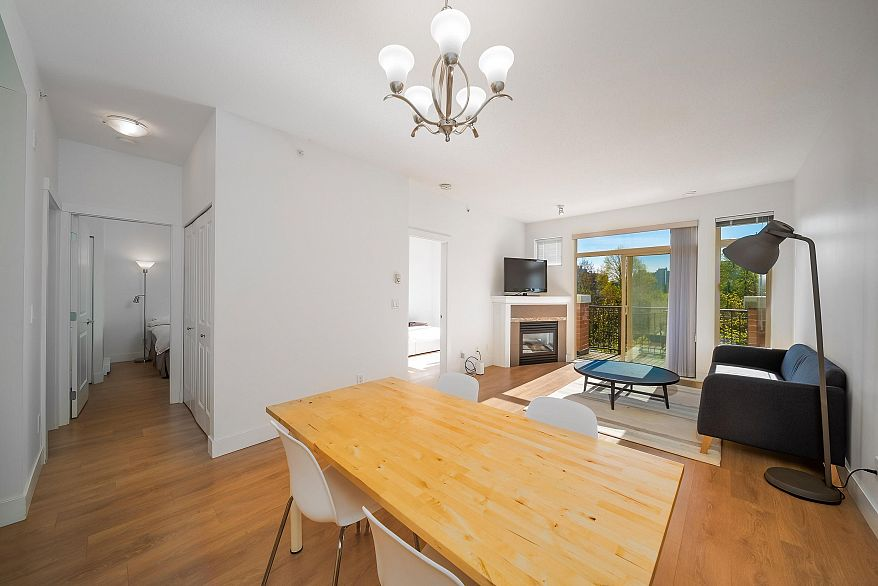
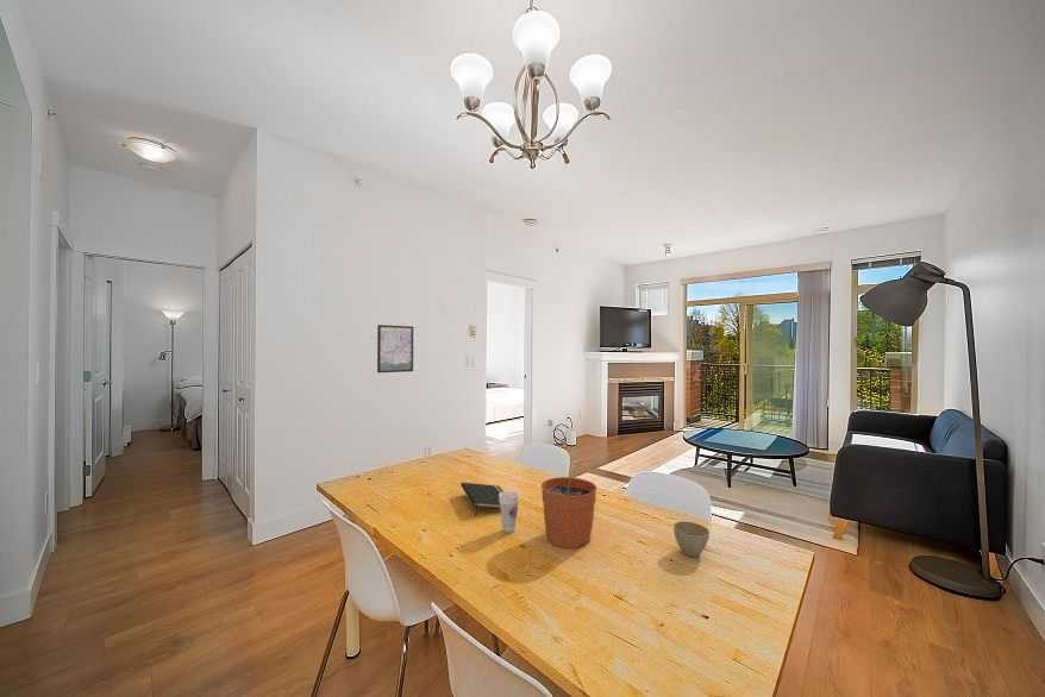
+ cup [499,490,520,534]
+ flower pot [672,520,711,558]
+ plant pot [540,461,597,550]
+ notepad [459,482,505,517]
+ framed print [376,324,414,373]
